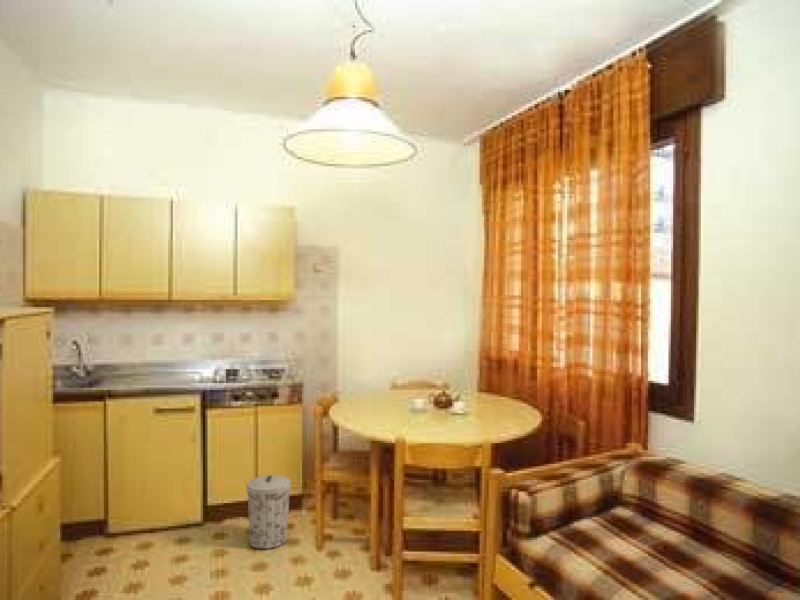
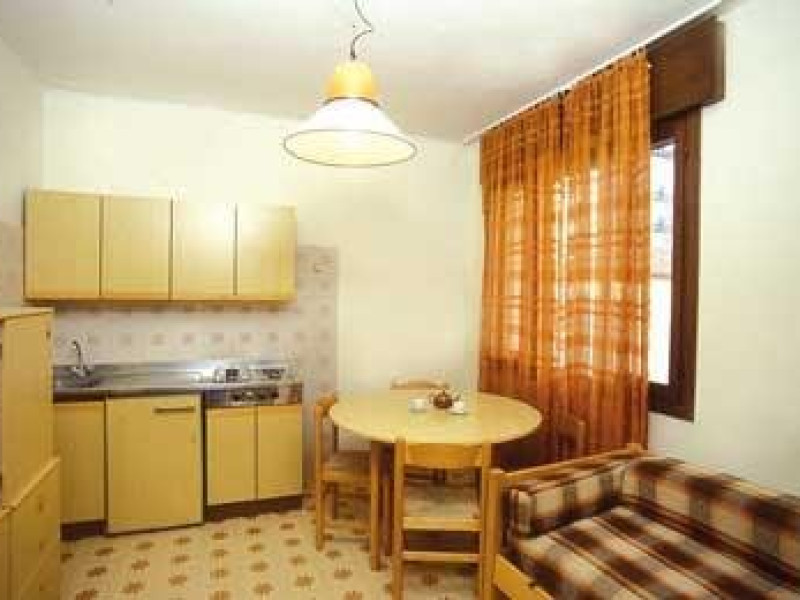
- trash can [246,474,292,550]
